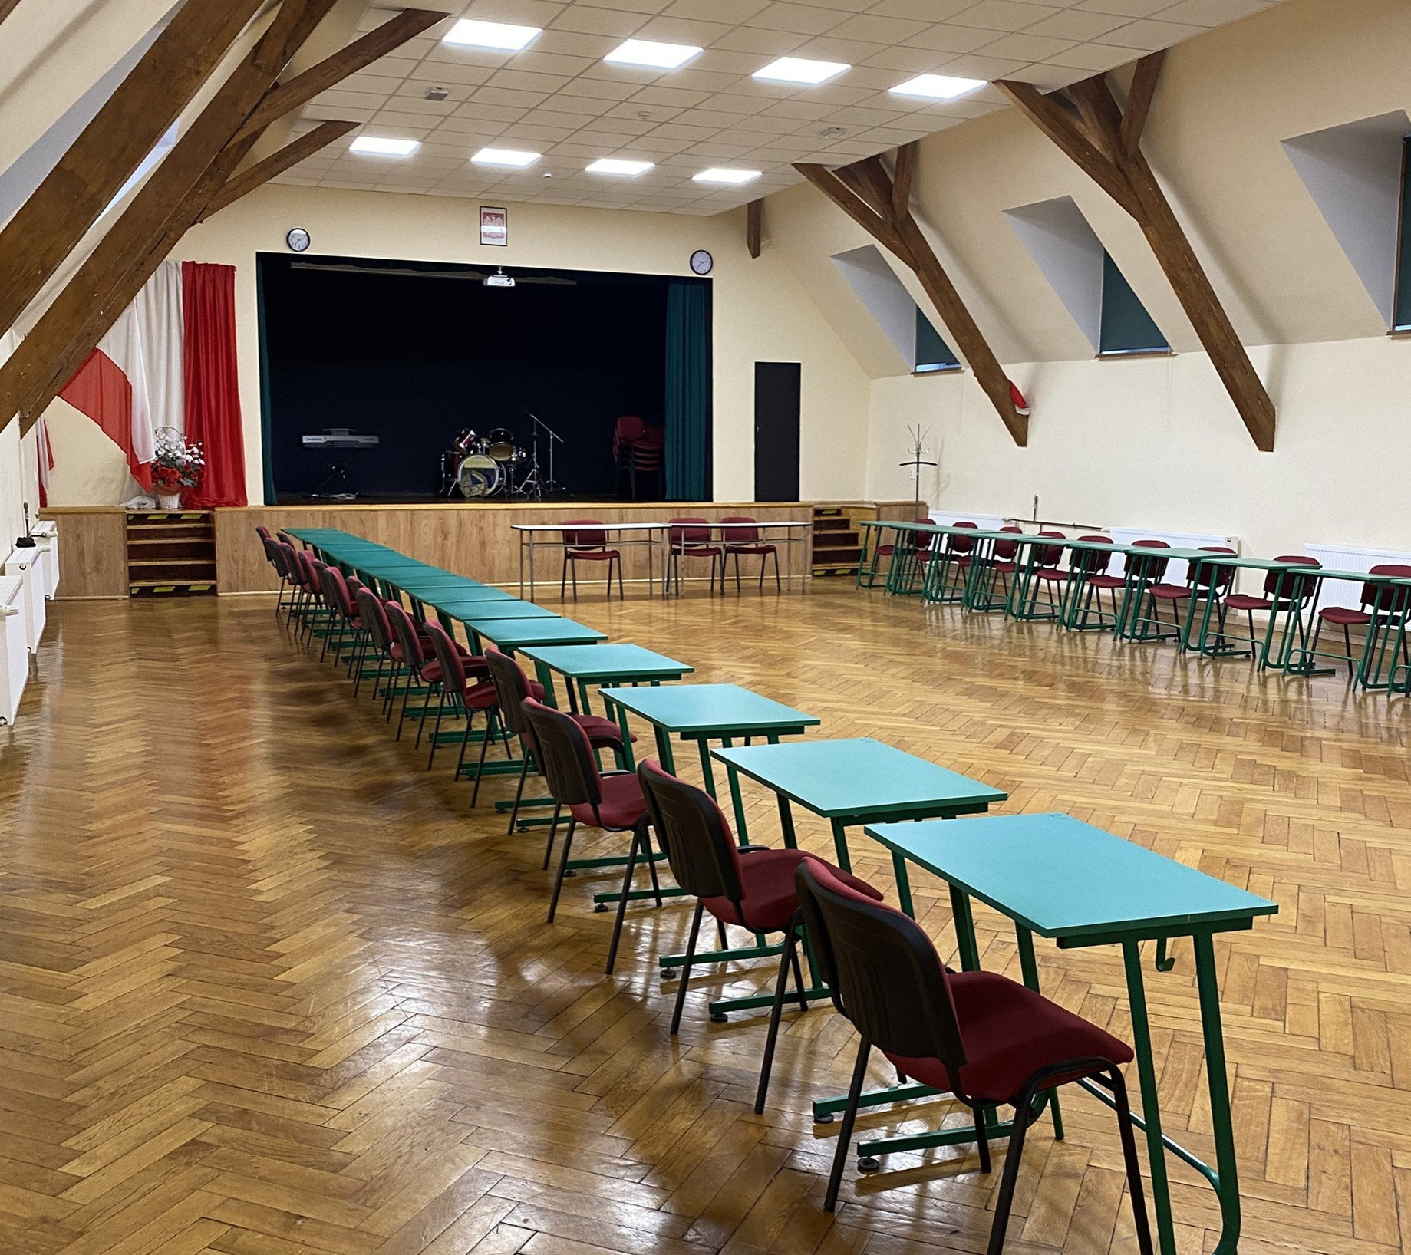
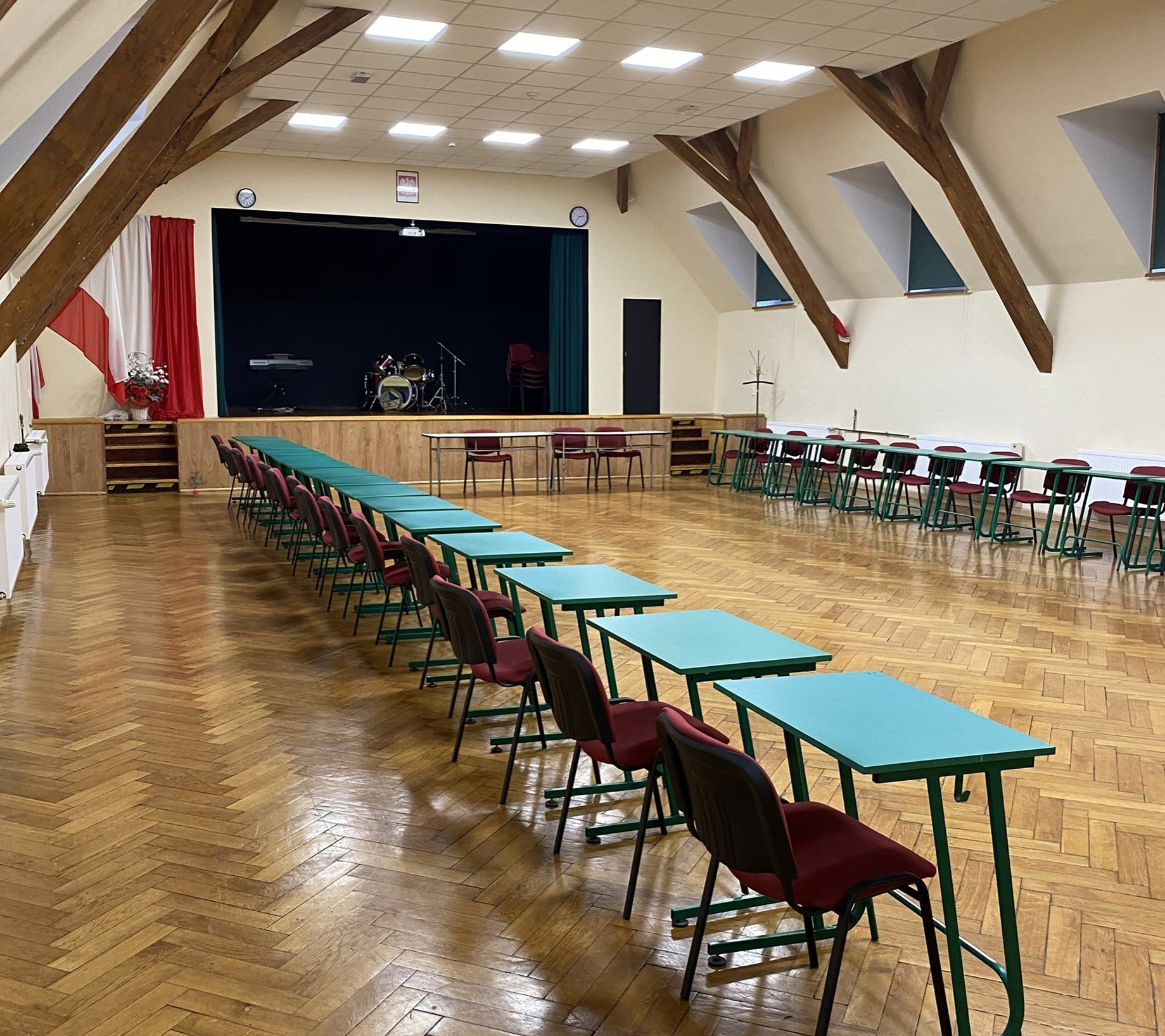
+ potted plant [179,470,213,497]
